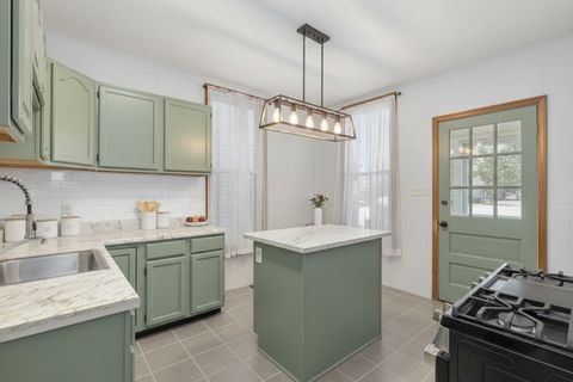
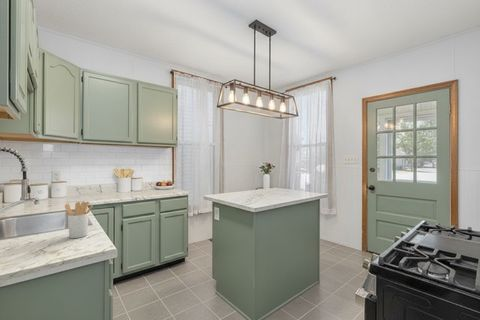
+ utensil holder [64,201,94,239]
